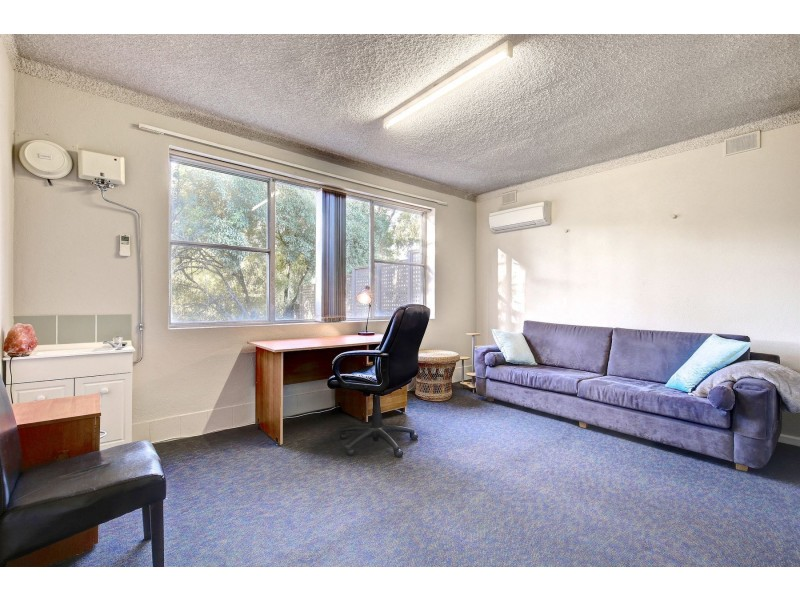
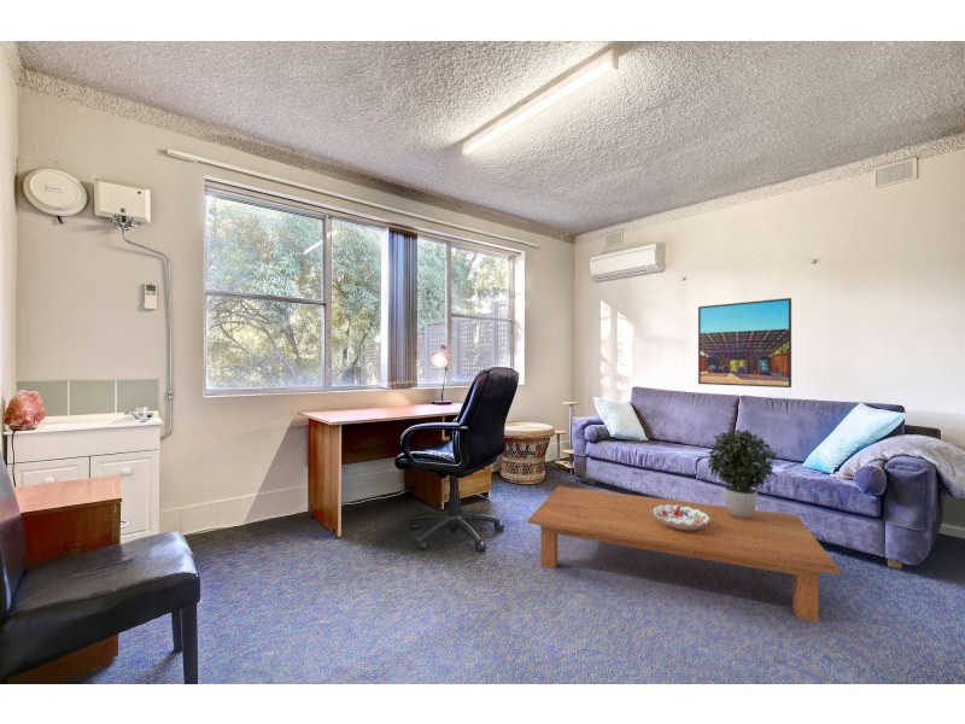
+ potted plant [704,428,778,520]
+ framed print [697,297,793,389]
+ decorative bowl [654,504,709,530]
+ coffee table [526,485,842,623]
